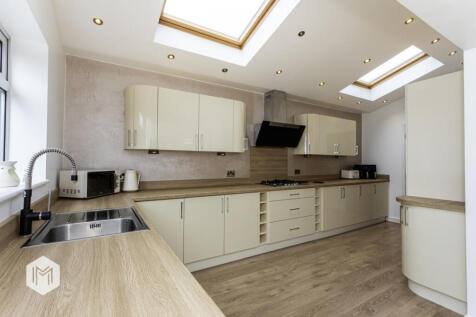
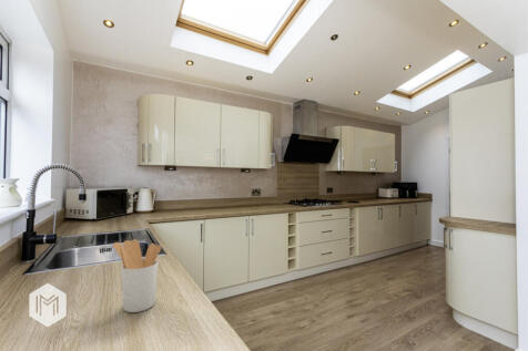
+ utensil holder [112,238,162,313]
